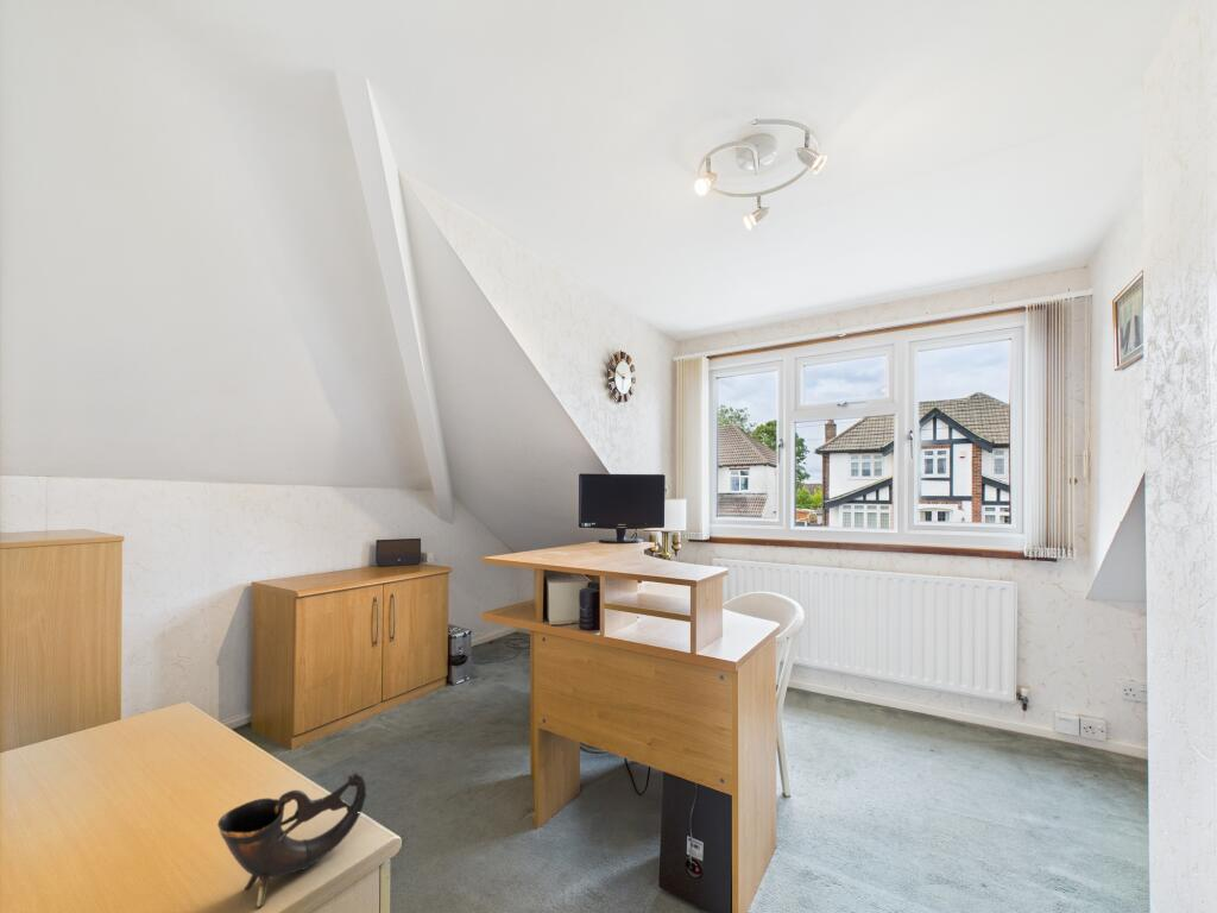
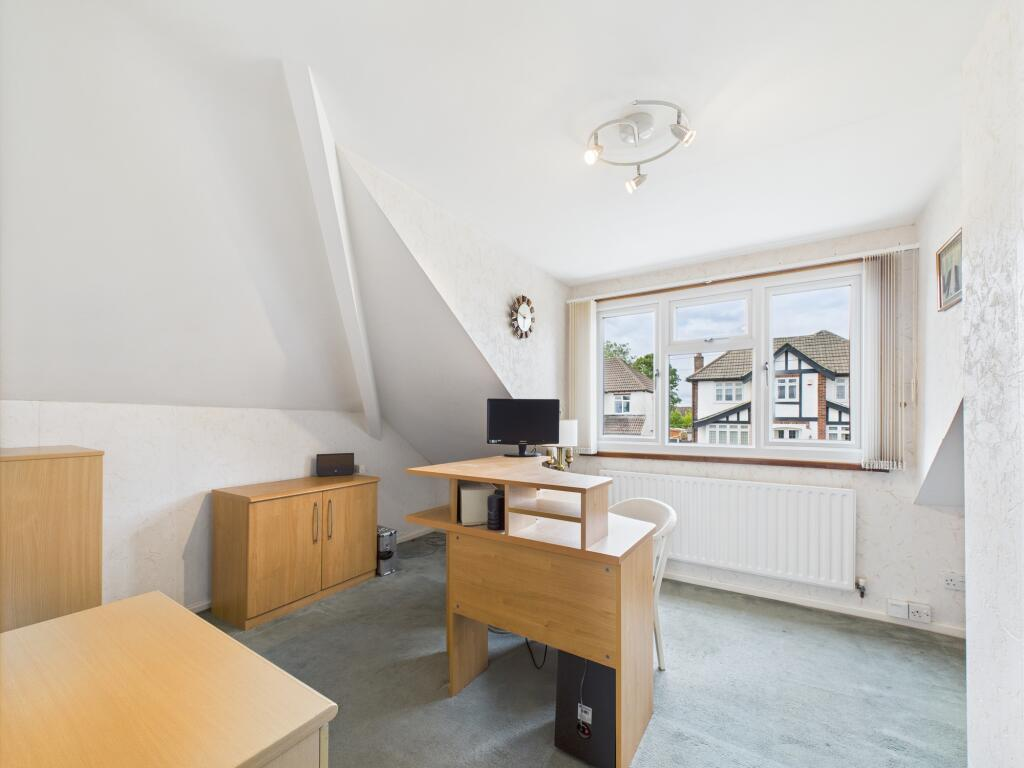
- cup [216,772,367,909]
